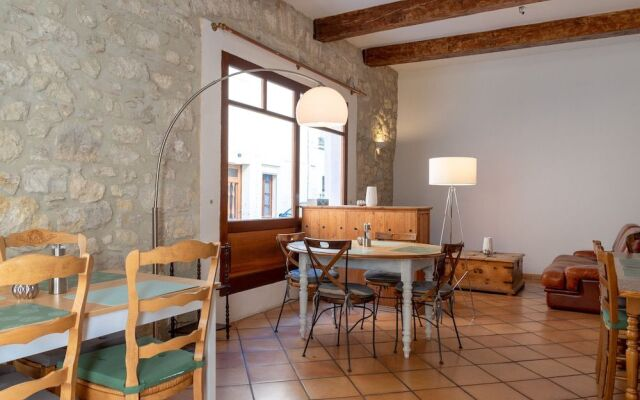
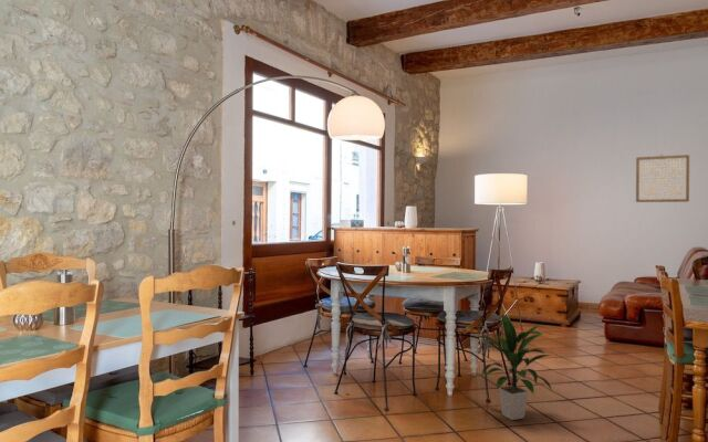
+ indoor plant [476,312,553,421]
+ wall art [635,154,690,203]
